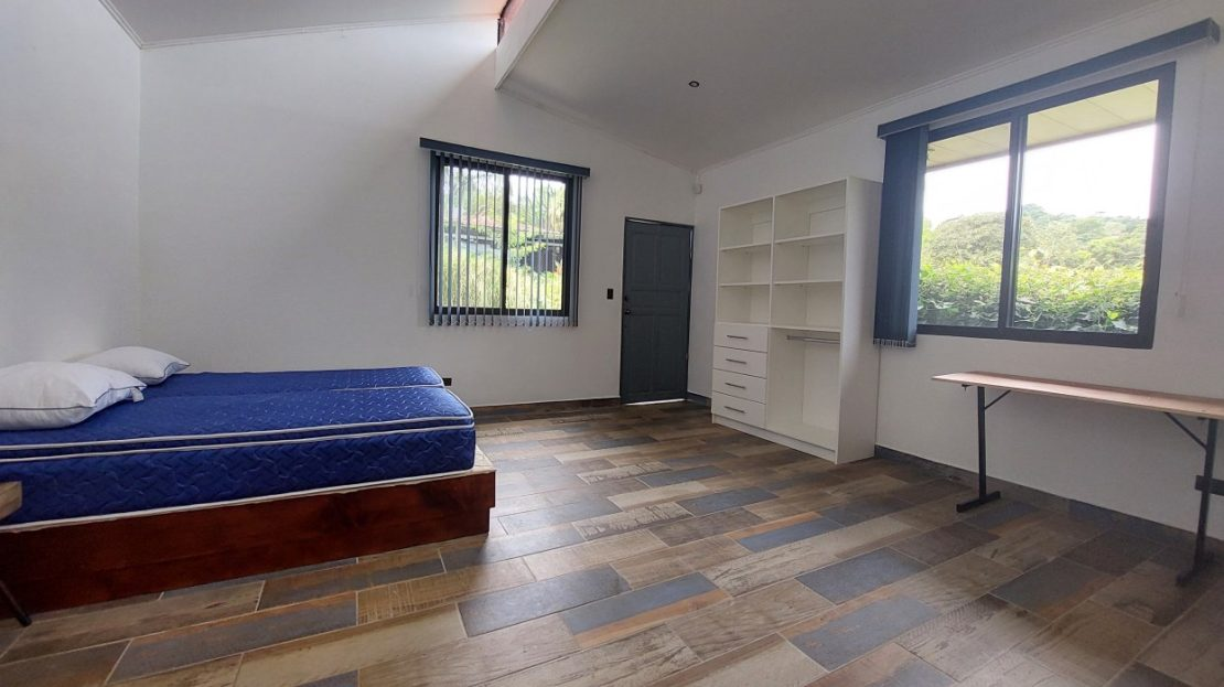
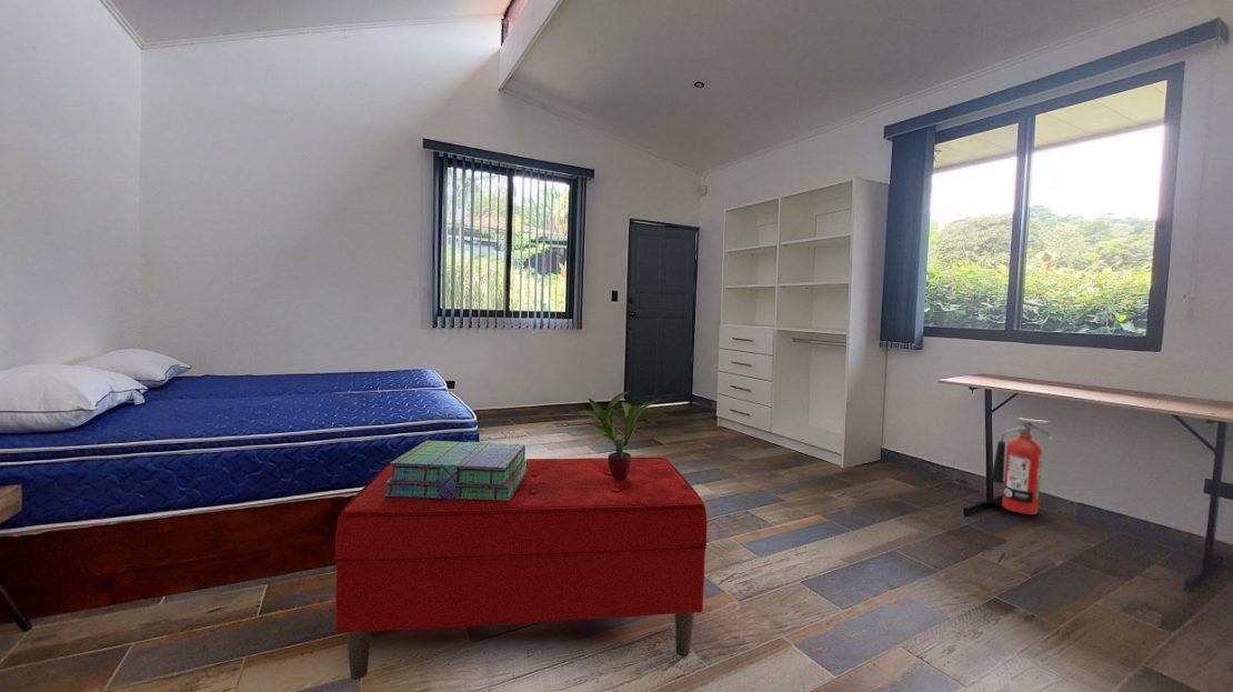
+ stack of books [384,440,528,501]
+ potted plant [572,390,665,480]
+ bench [334,457,709,681]
+ fire extinguisher [991,418,1053,515]
